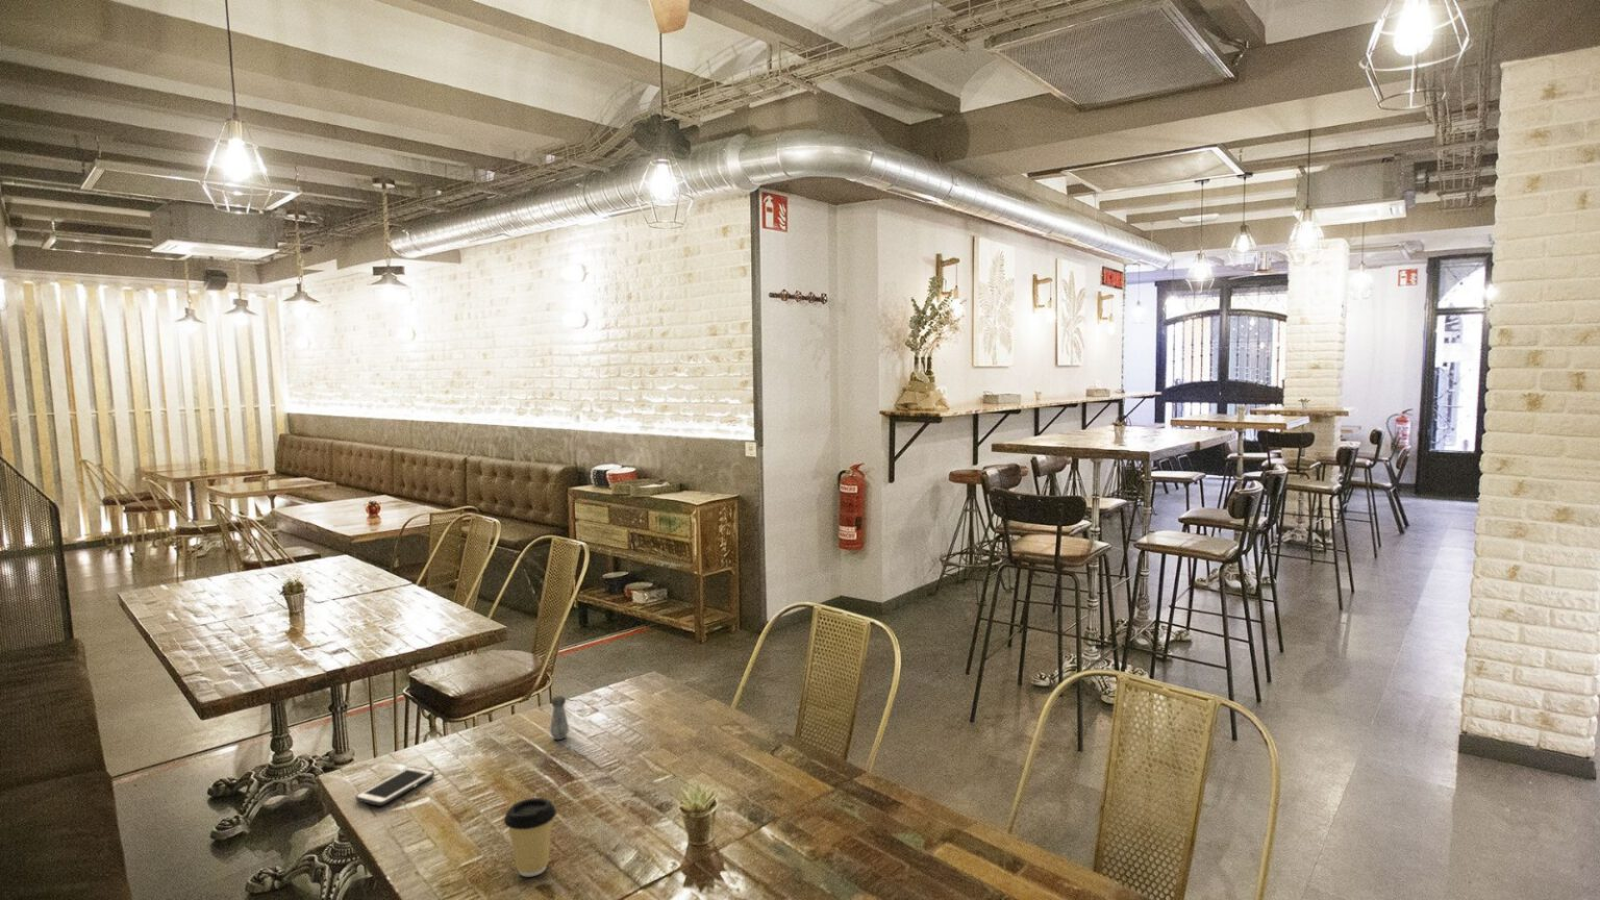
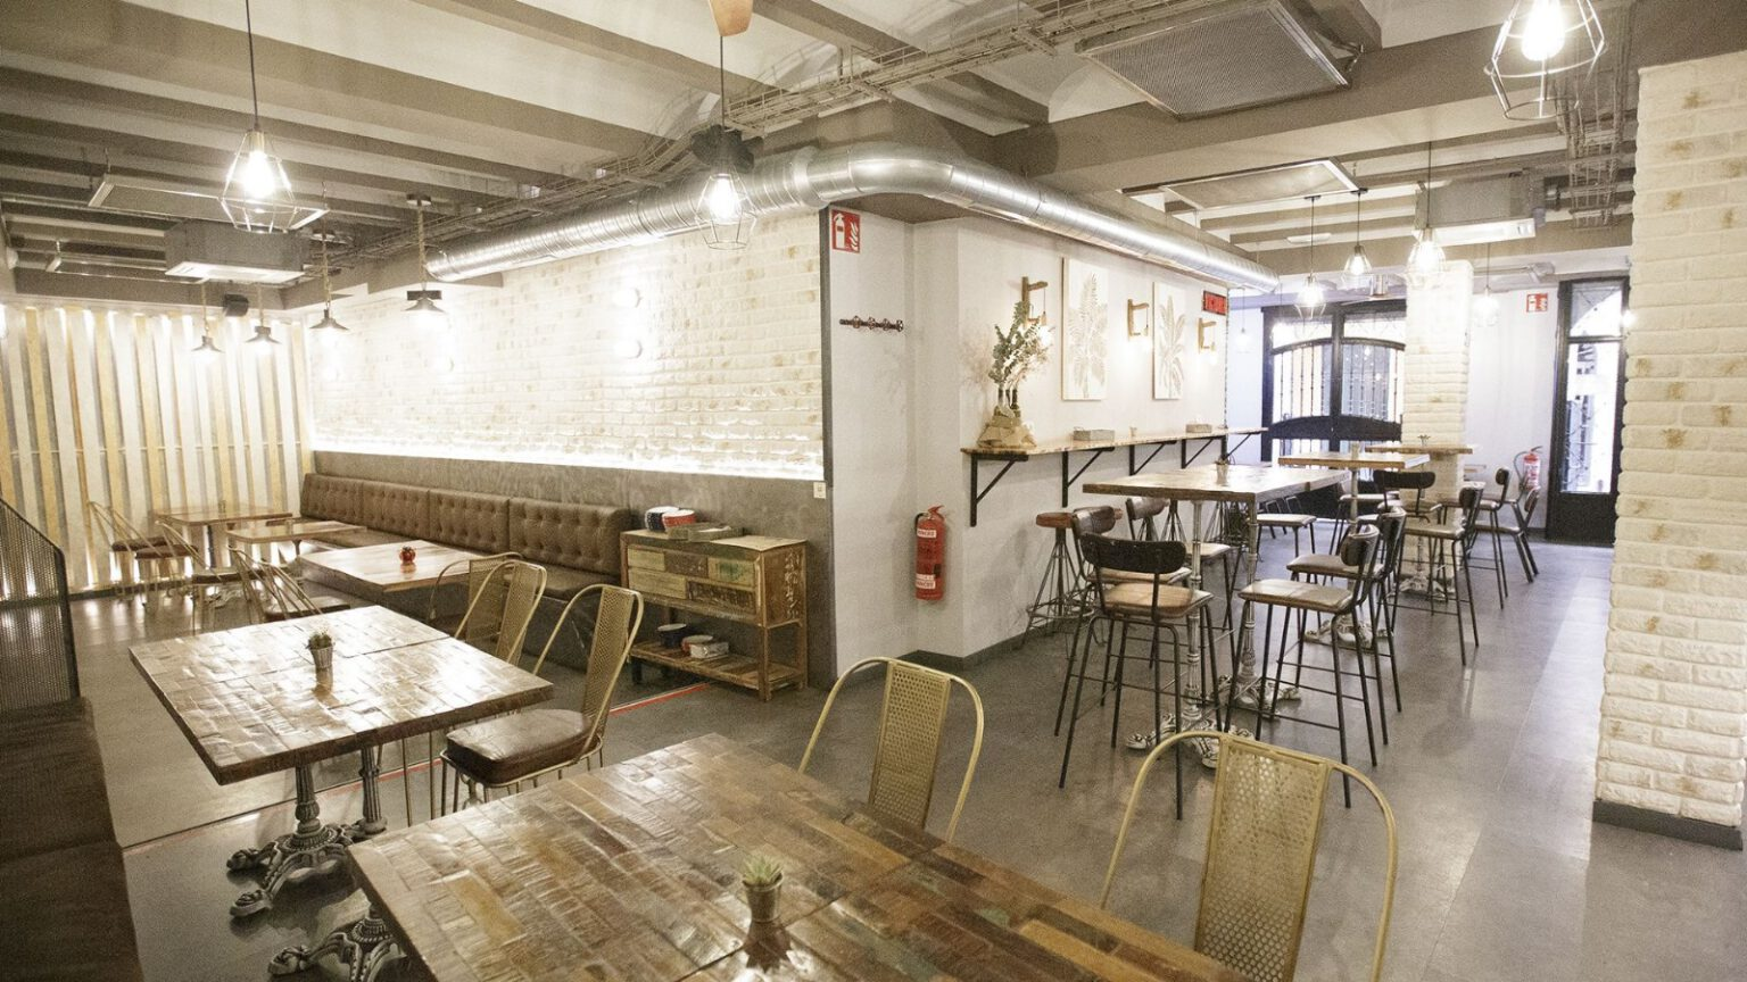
- coffee cup [503,797,557,877]
- cell phone [354,766,435,808]
- salt shaker [549,695,570,741]
